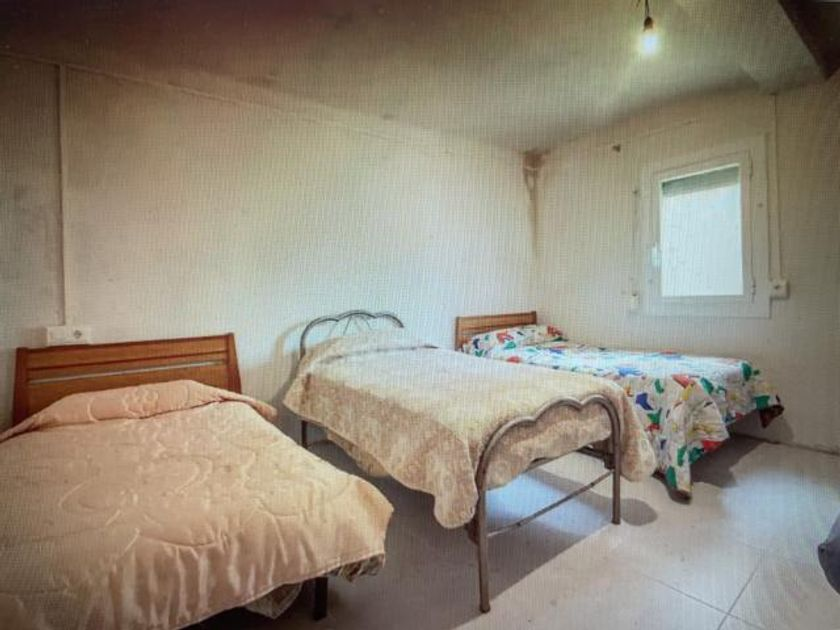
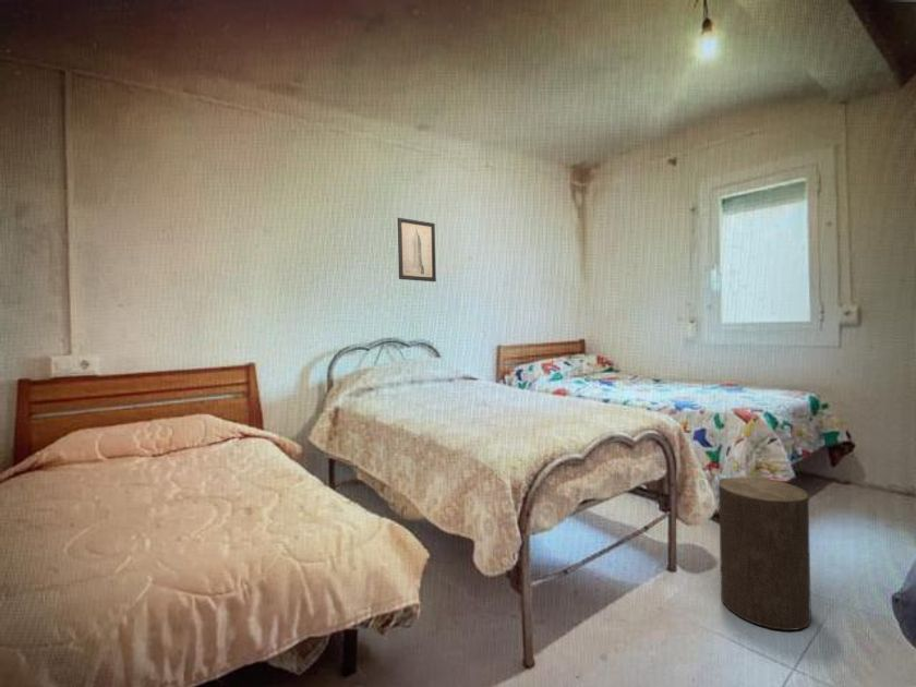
+ stool [718,477,812,631]
+ wall art [397,217,437,282]
